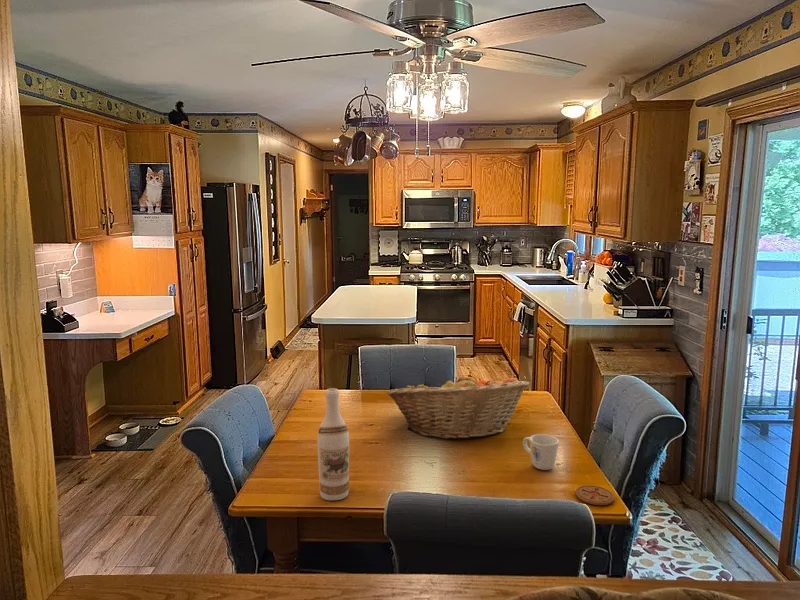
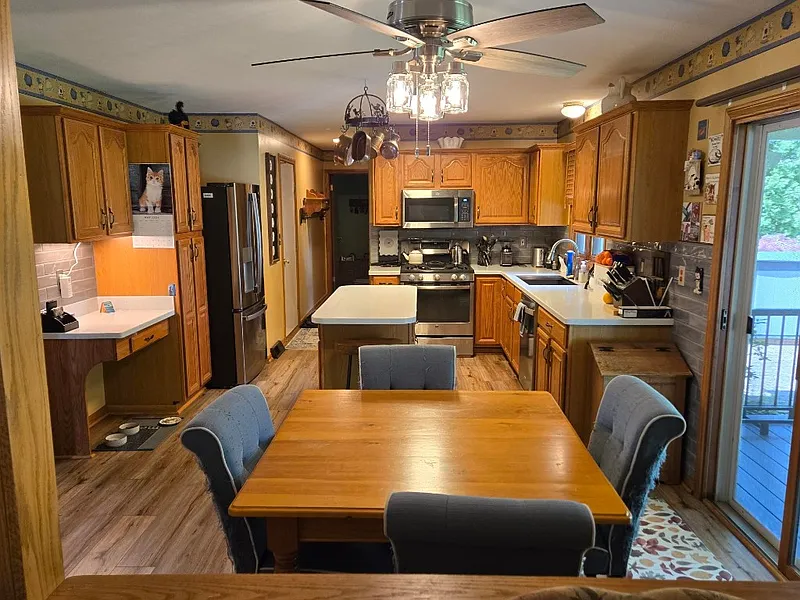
- coaster [575,484,615,506]
- wine bottle [316,387,350,501]
- fruit basket [386,372,530,440]
- mug [522,433,560,471]
